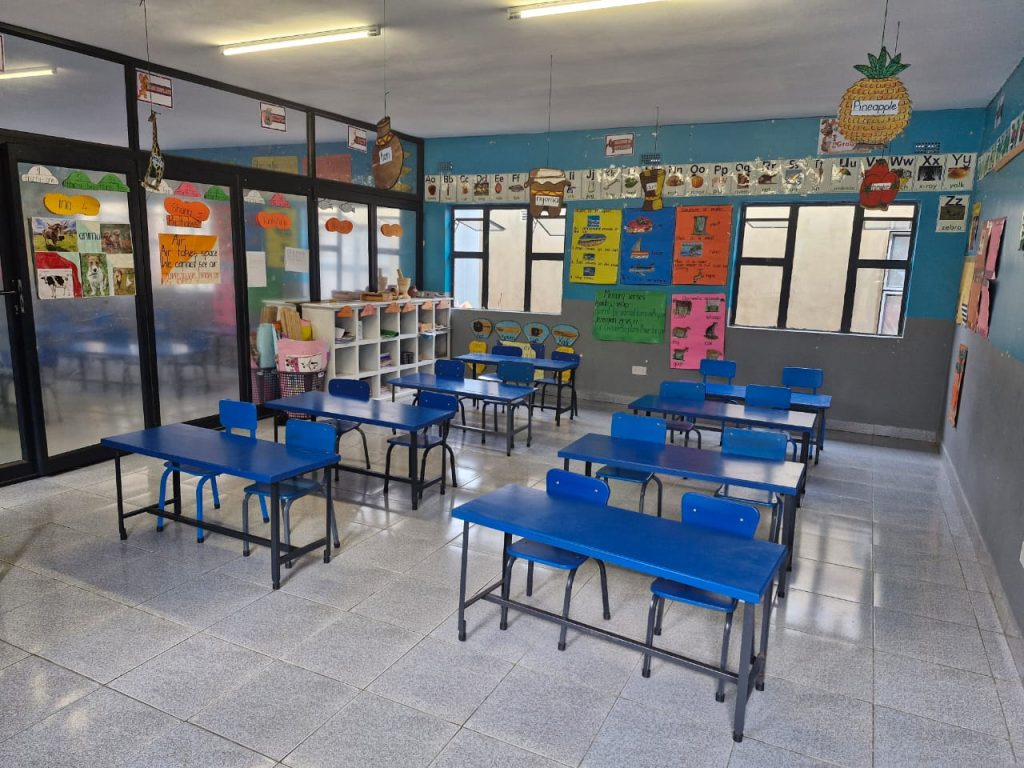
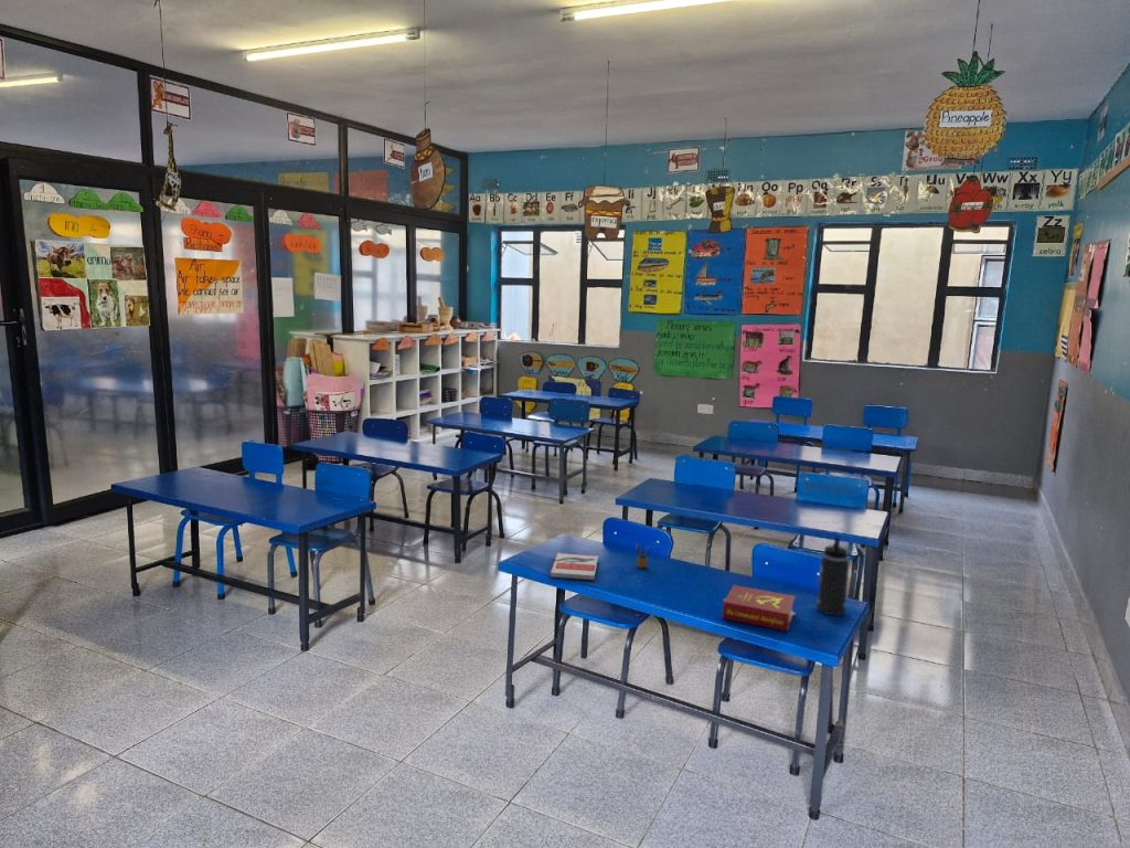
+ thermos bottle [815,536,851,617]
+ pencil box [635,540,654,569]
+ book [722,584,797,632]
+ book [548,552,599,582]
